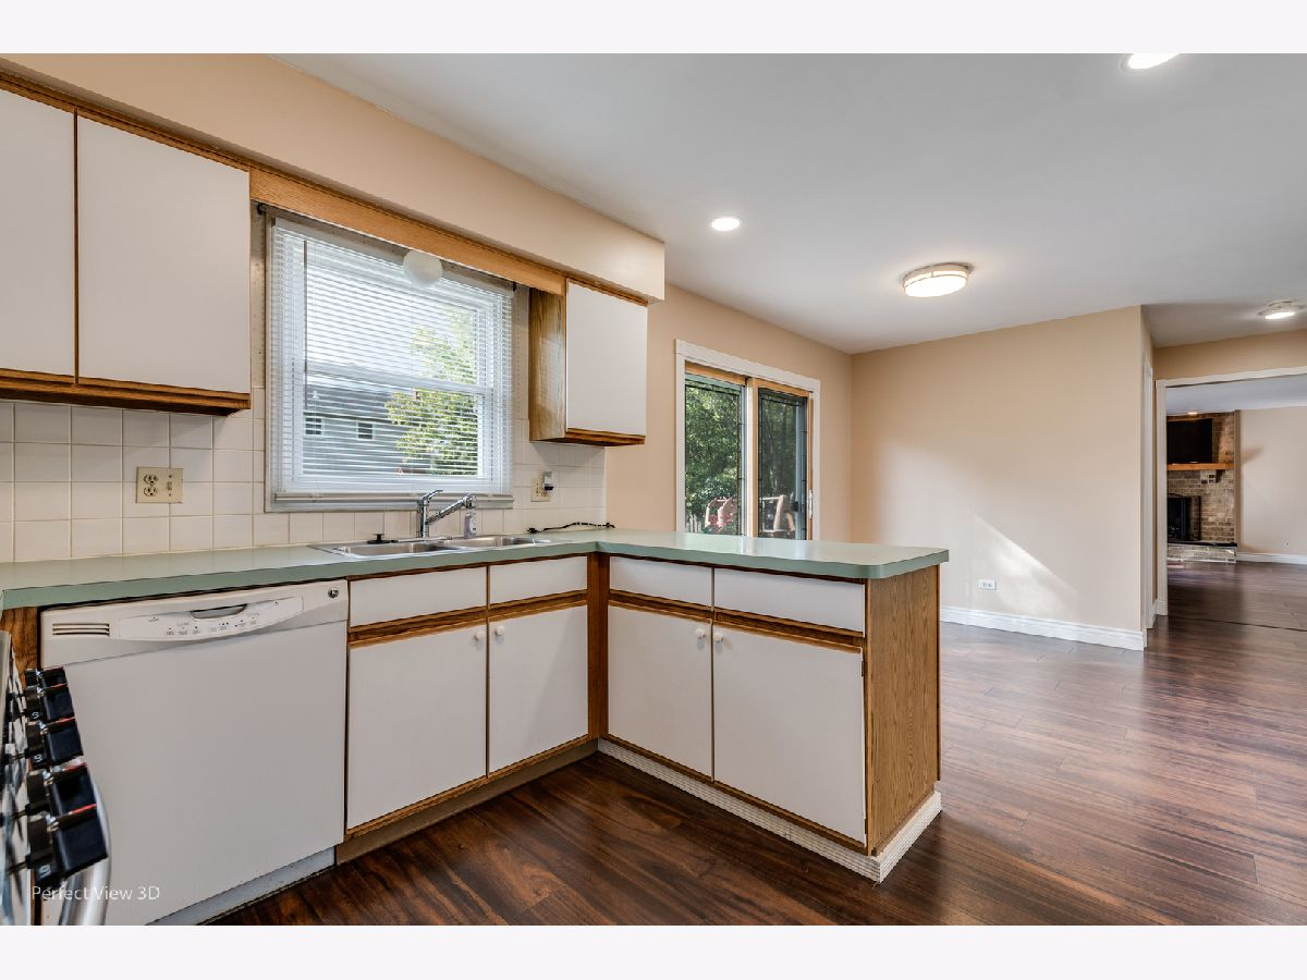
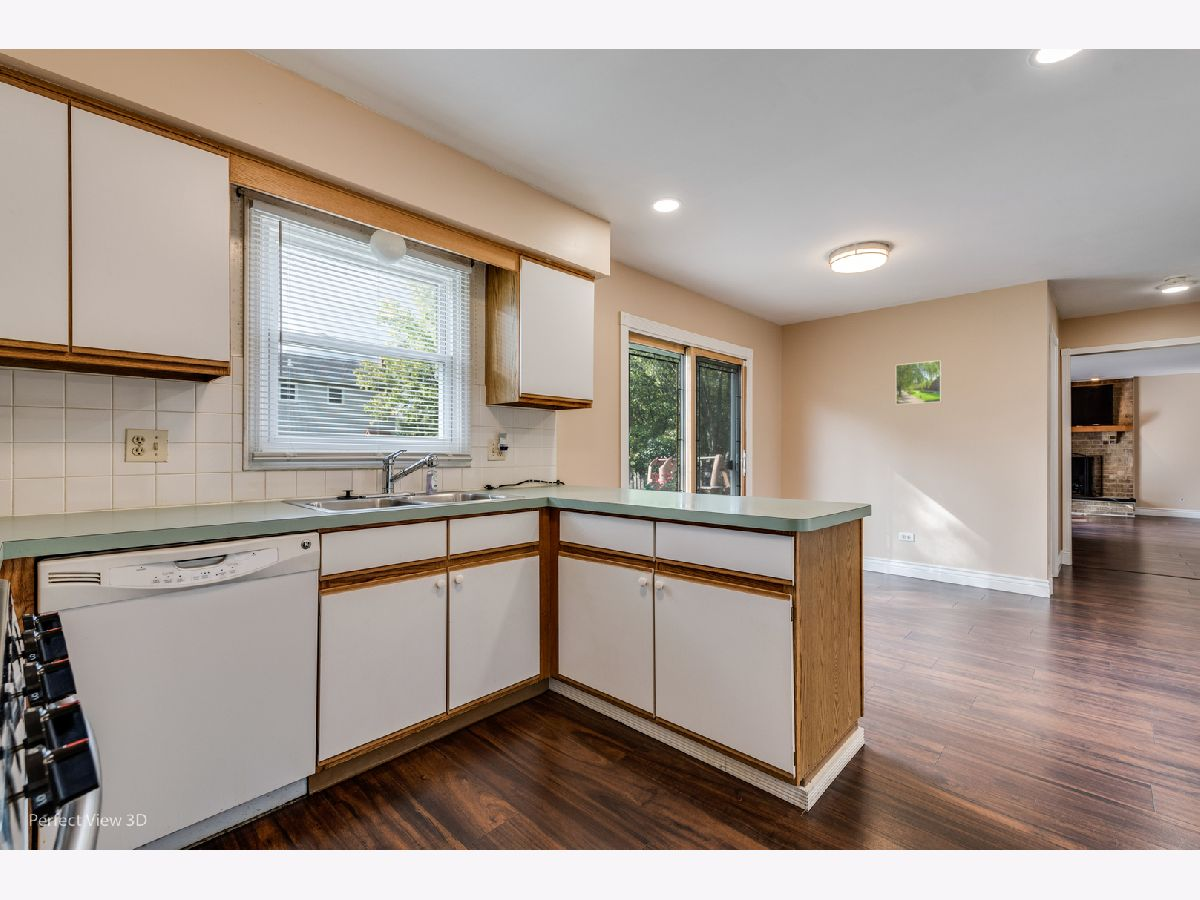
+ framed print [895,359,943,406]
